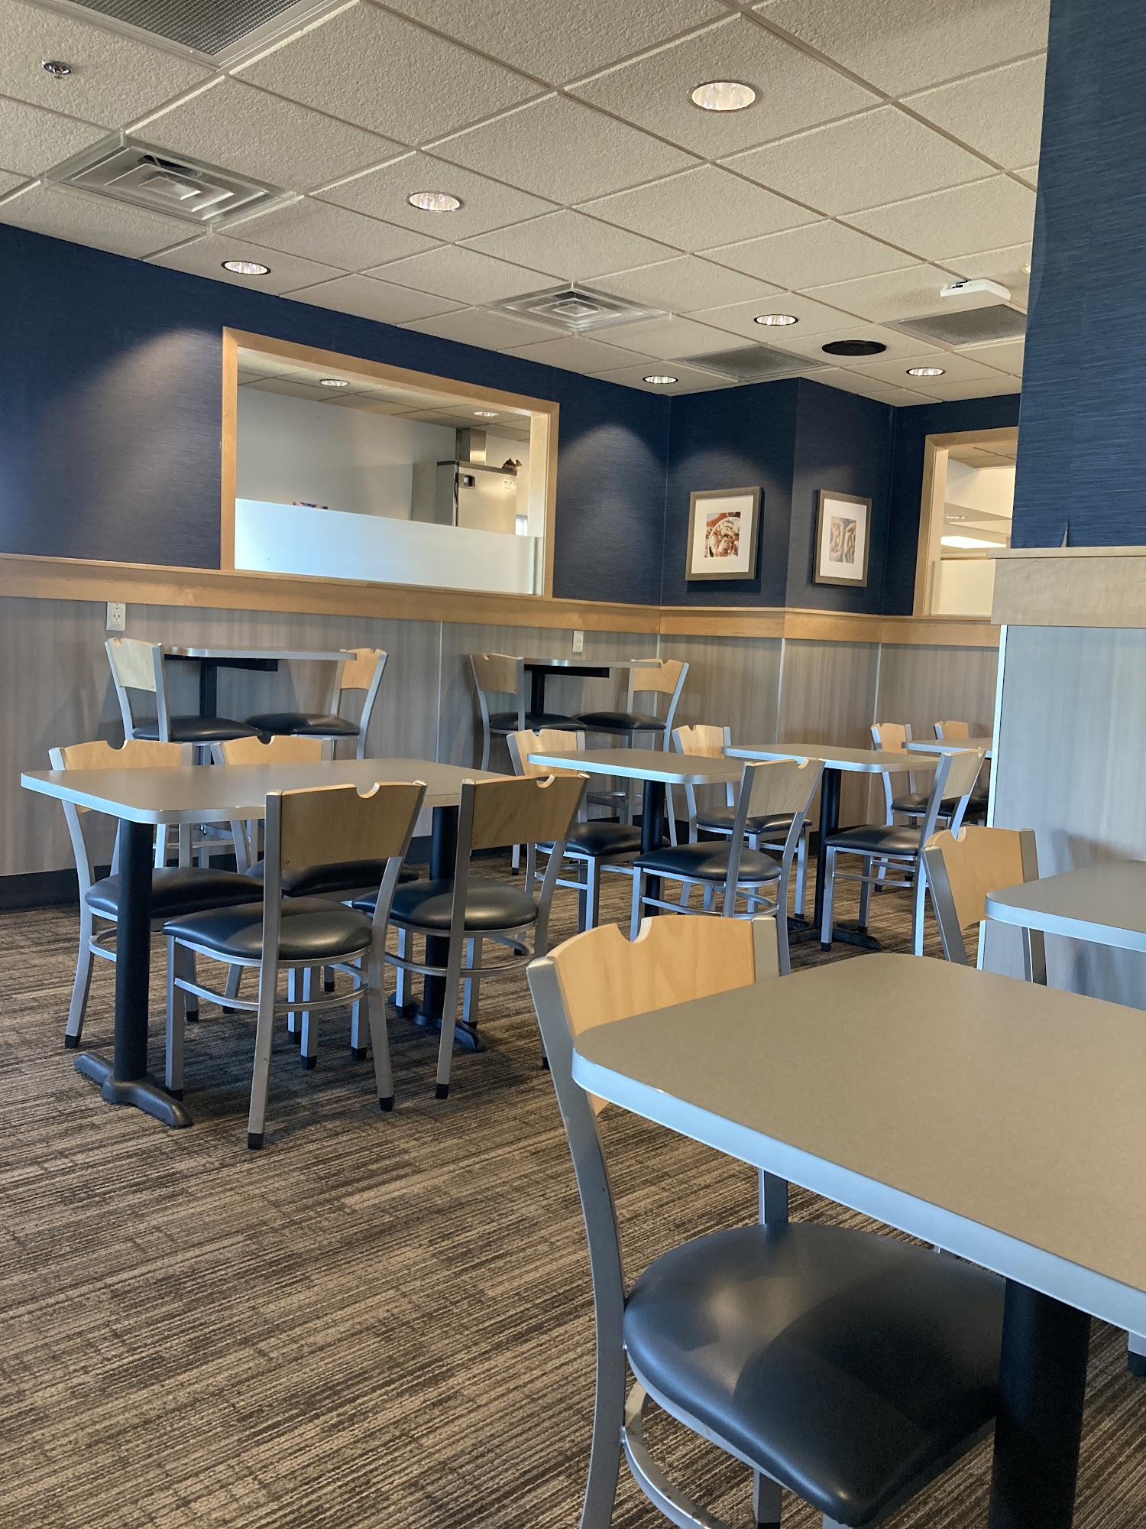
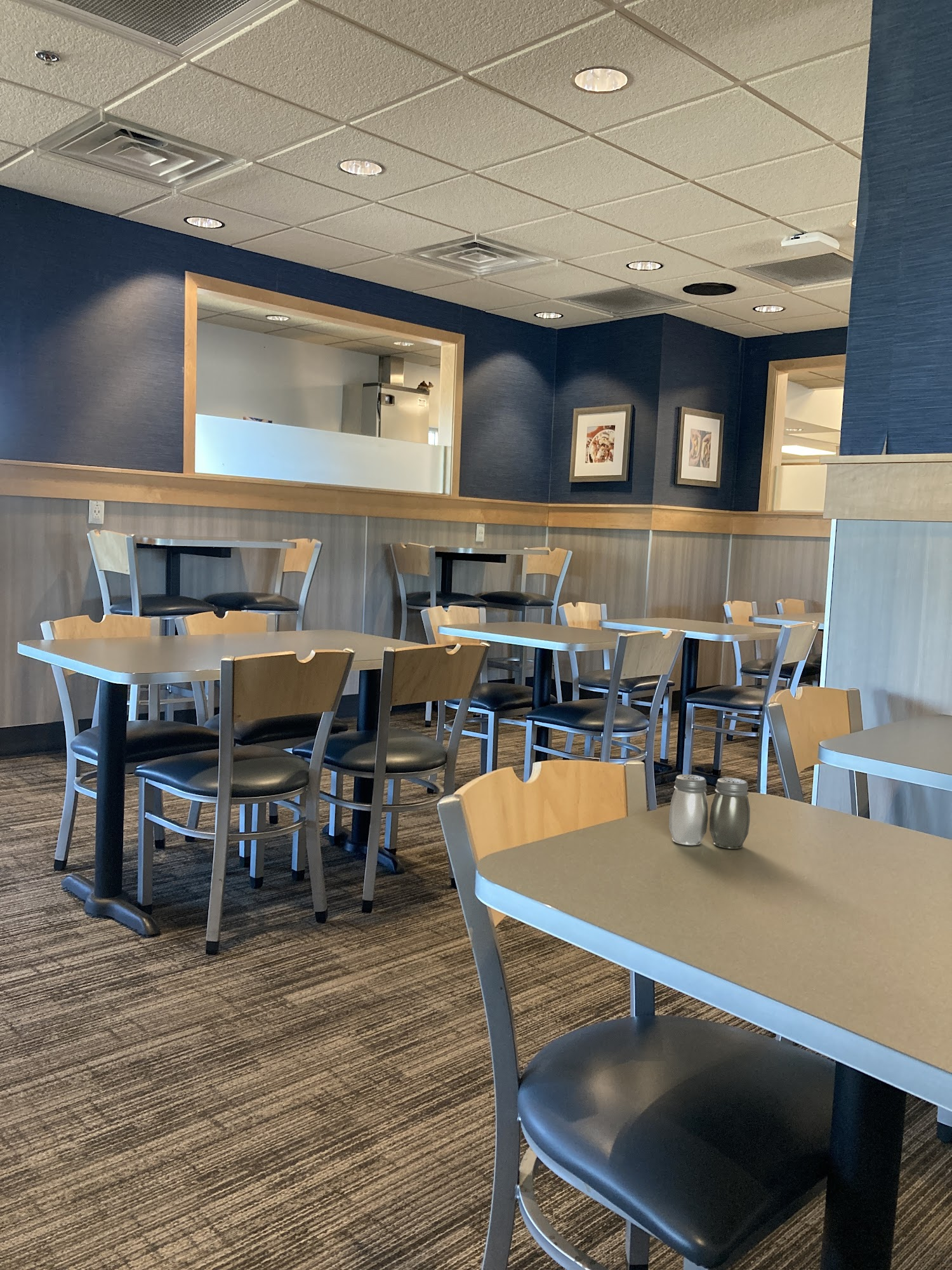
+ salt and pepper shaker [668,773,751,850]
